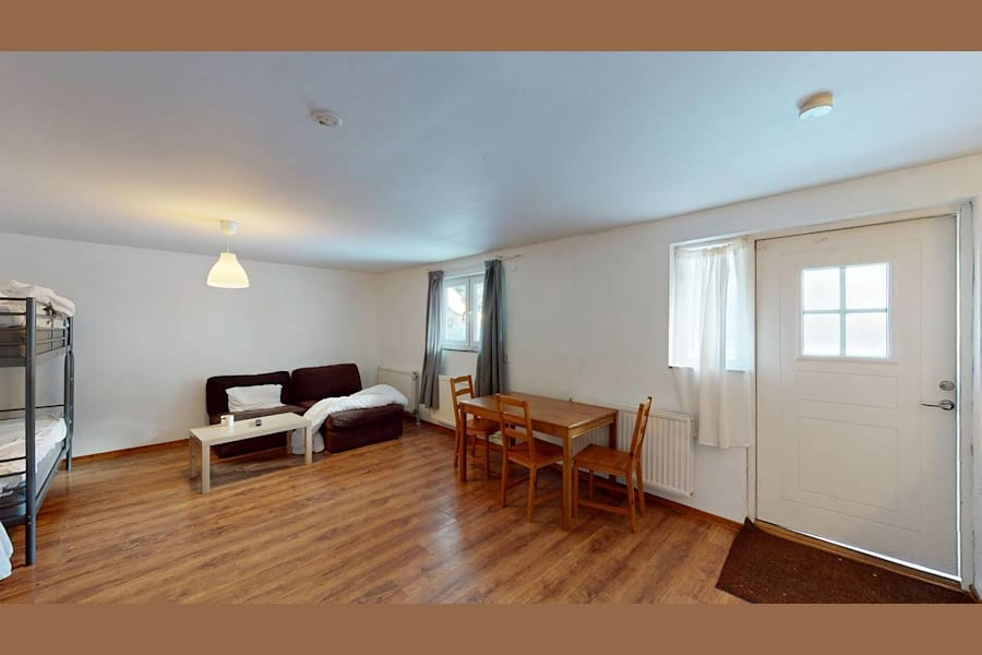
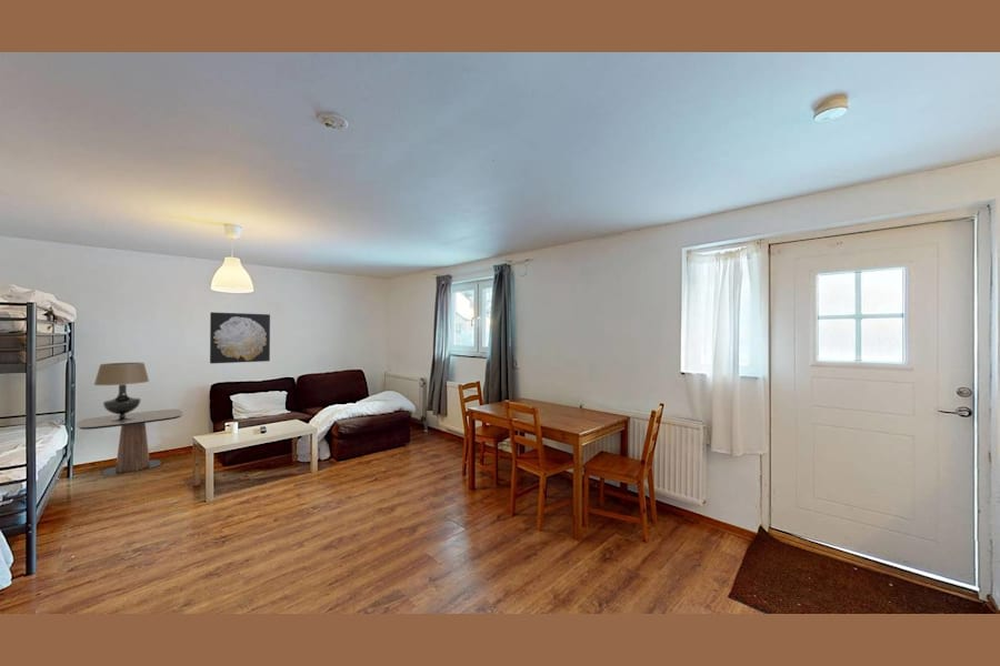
+ side table [76,408,184,476]
+ table lamp [92,362,150,422]
+ wall art [209,311,271,365]
